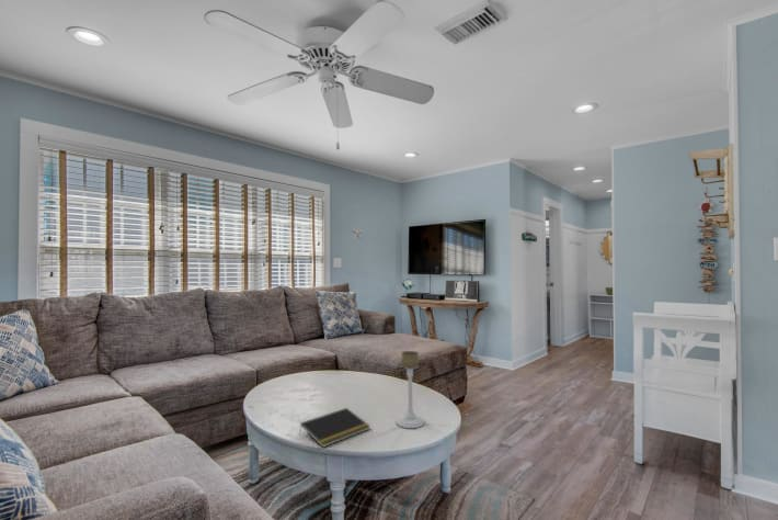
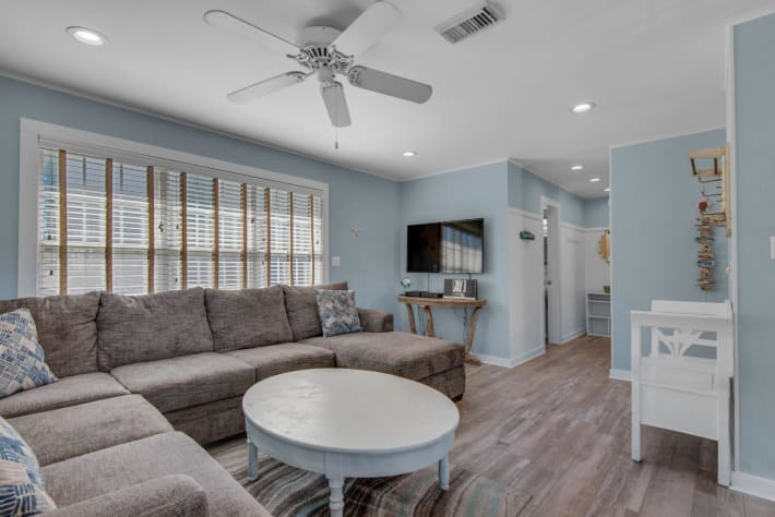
- notepad [298,407,371,449]
- candle holder [394,350,426,429]
